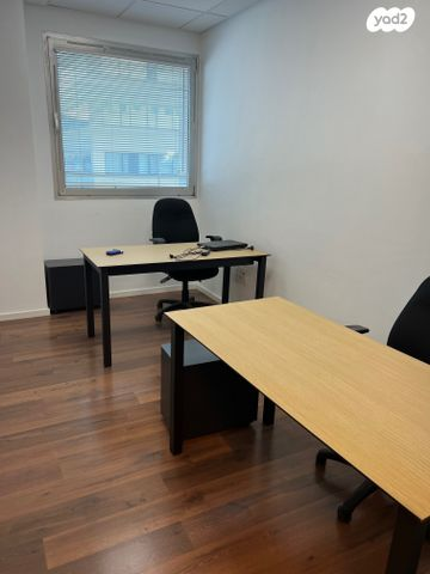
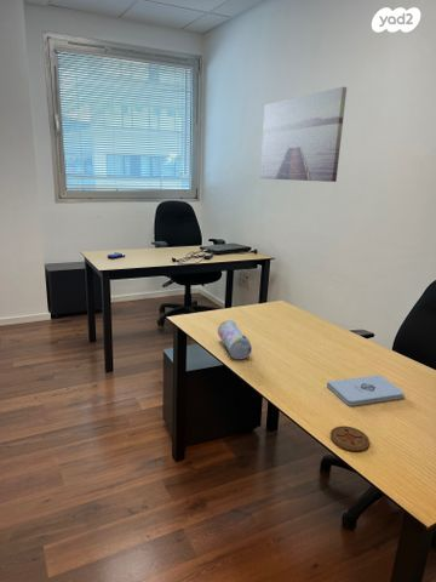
+ pencil case [217,319,253,360]
+ notepad [326,373,406,407]
+ wall art [259,86,348,183]
+ coaster [329,424,371,452]
